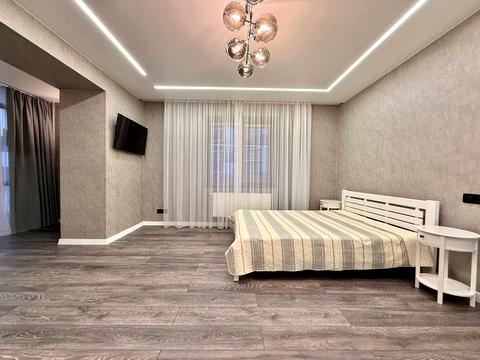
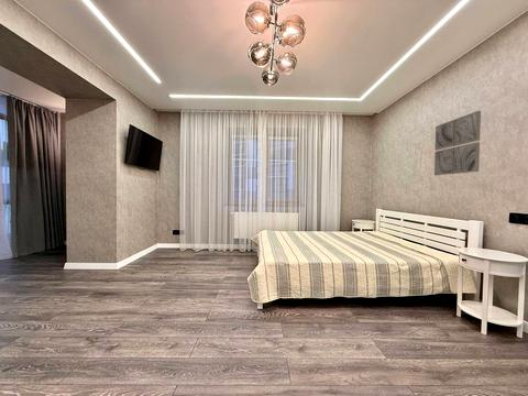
+ wall art [433,110,482,176]
